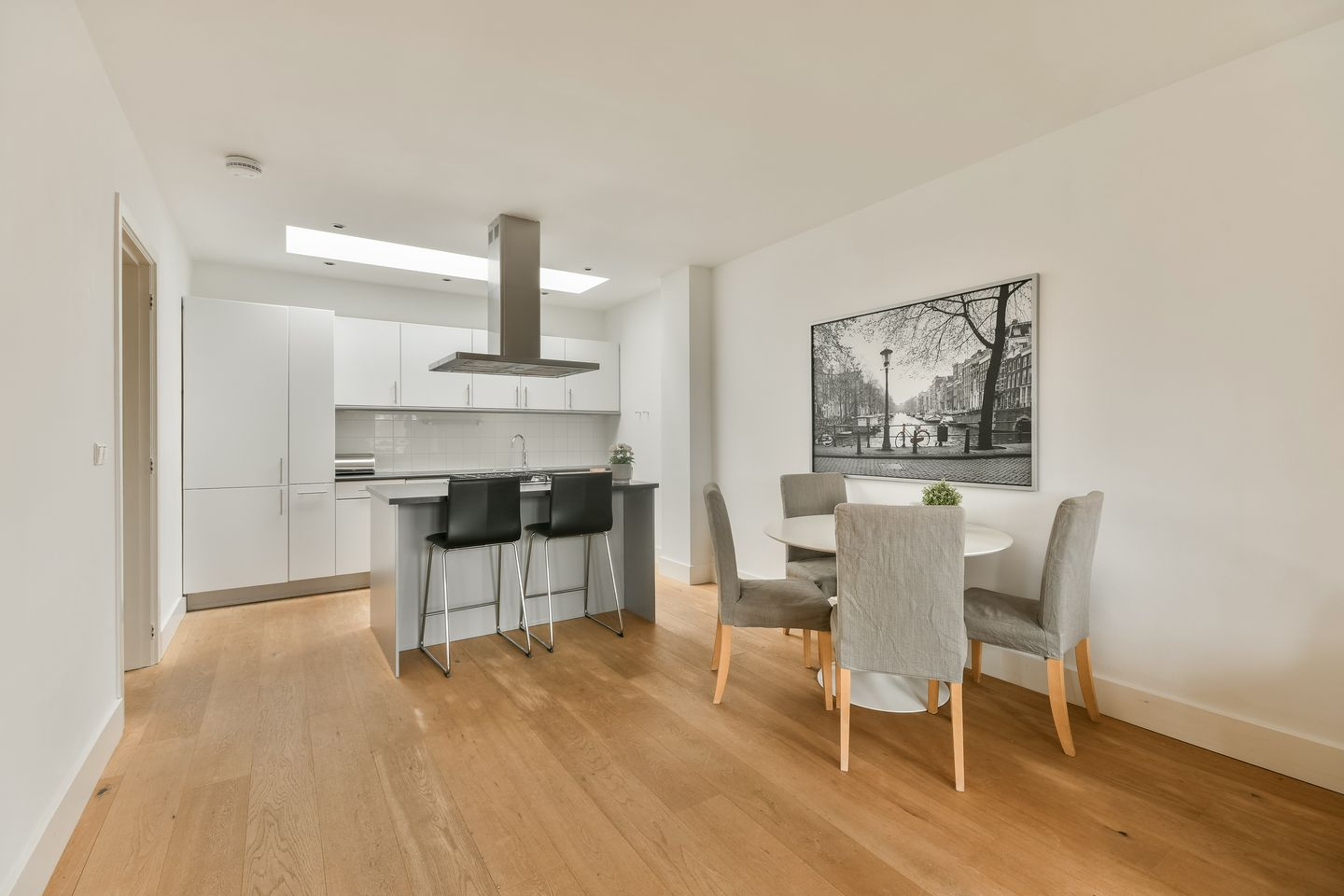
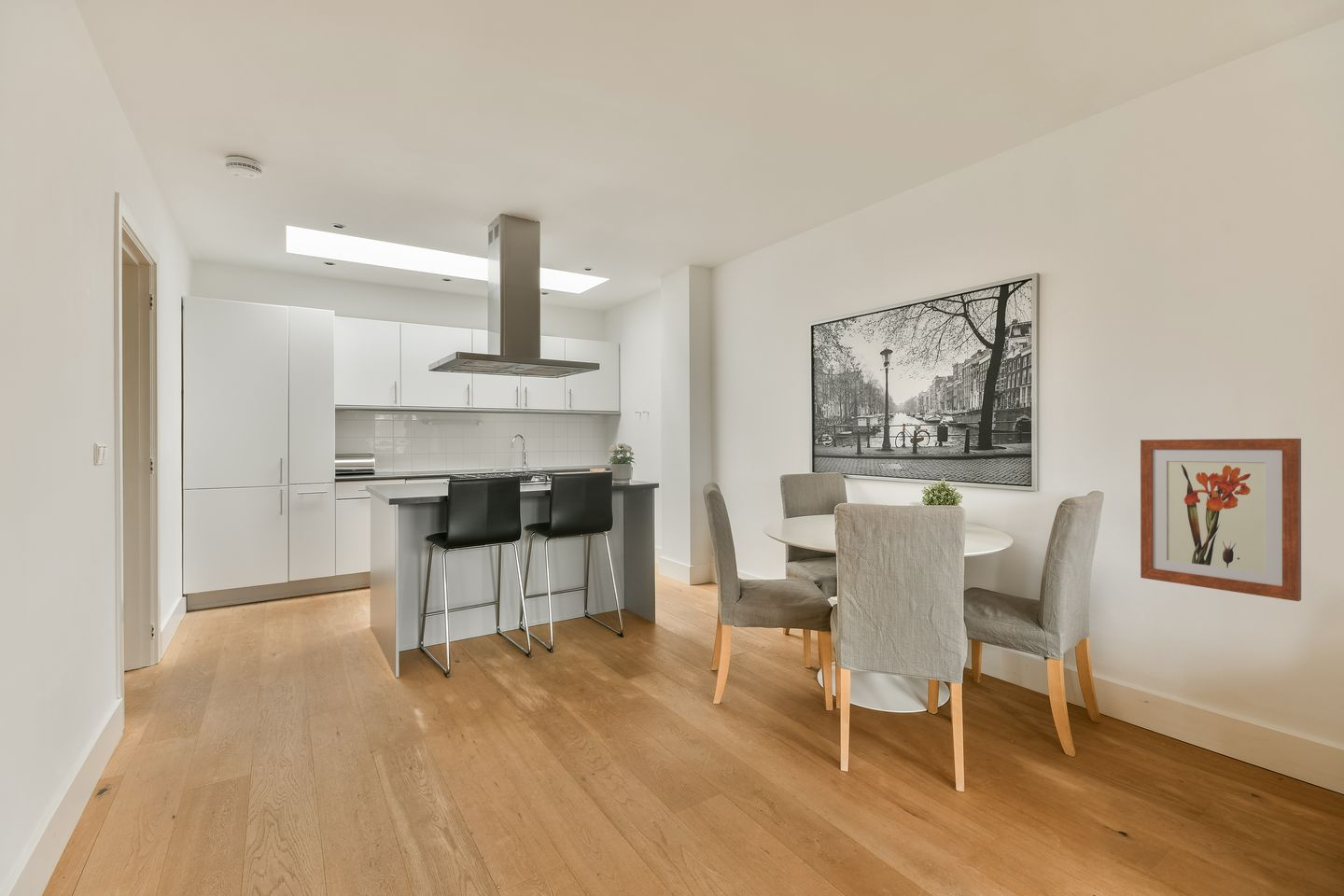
+ wall art [1140,438,1302,602]
